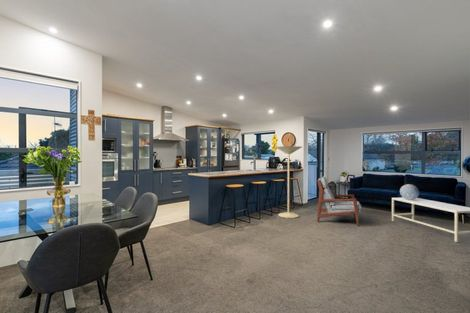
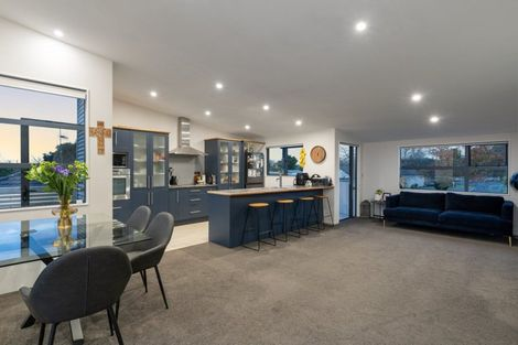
- decorative globe [399,183,420,200]
- armchair [316,176,363,227]
- candle holder [275,145,303,219]
- coffee table [391,196,470,243]
